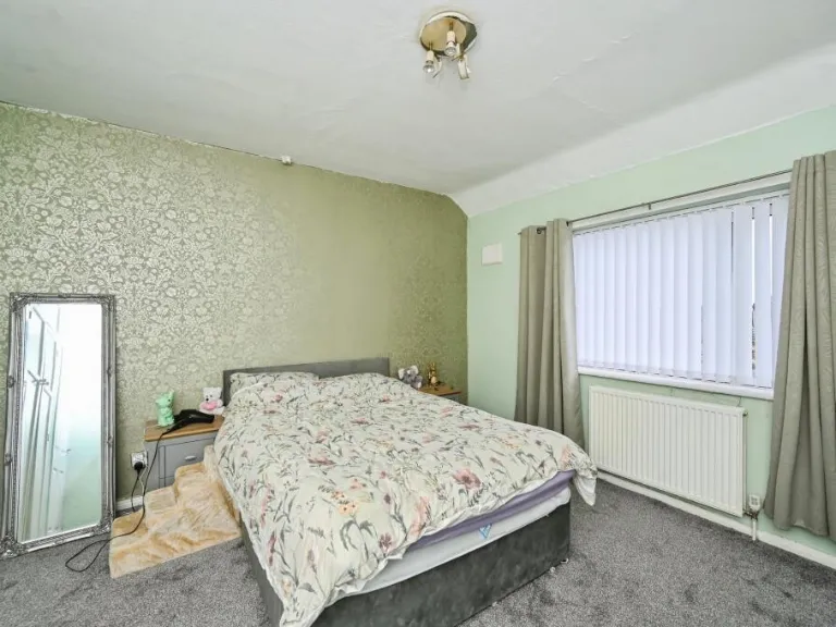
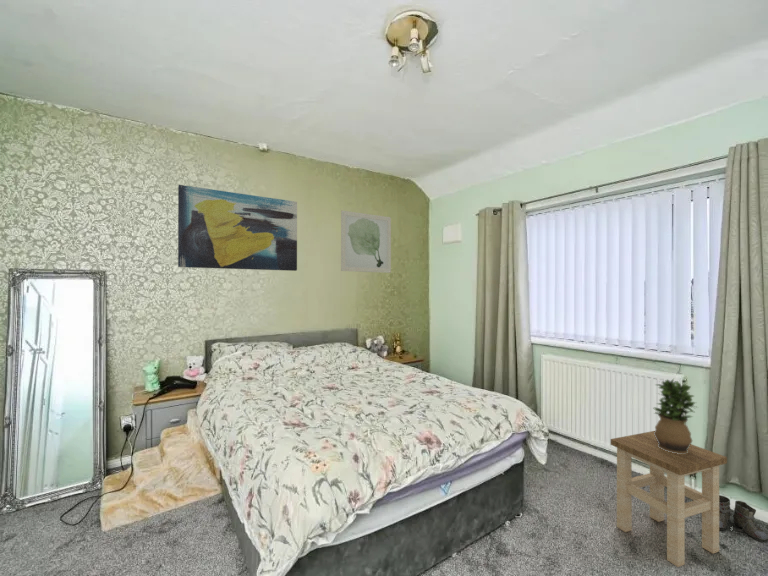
+ wall art [340,210,392,274]
+ stool [610,430,728,568]
+ wall art [177,184,298,272]
+ potted plant [653,377,699,454]
+ boots [719,494,768,543]
